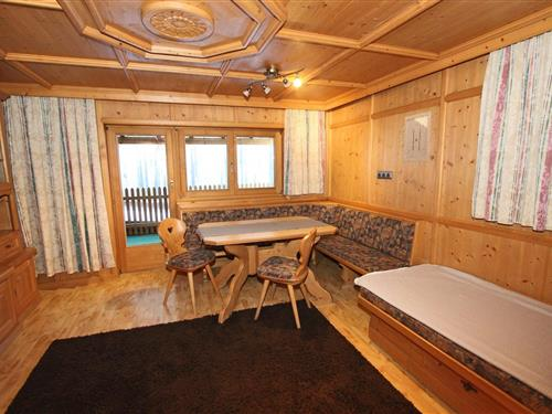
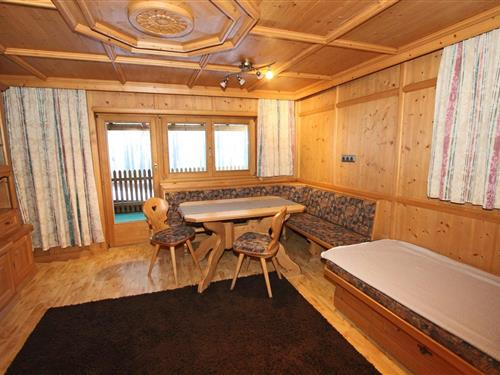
- wall art [402,110,433,163]
